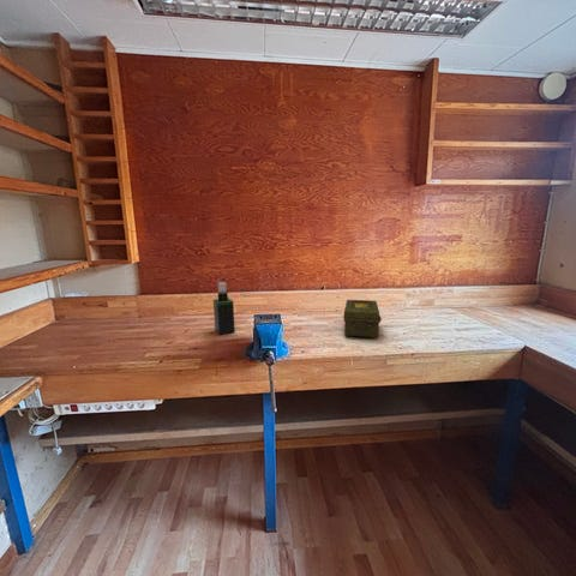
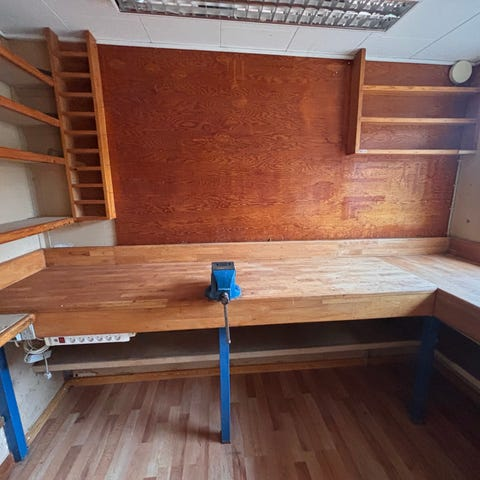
- spray bottle [212,281,236,336]
- ammo box [342,299,383,340]
